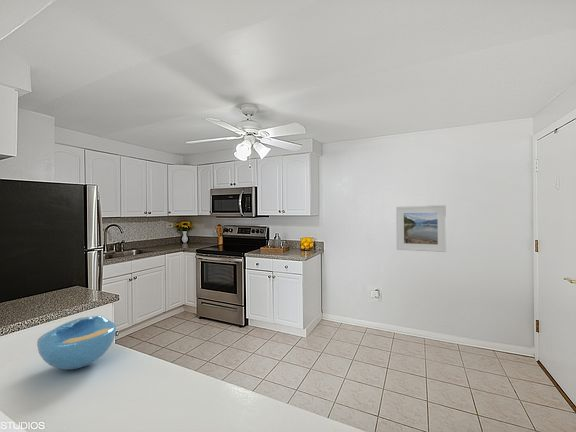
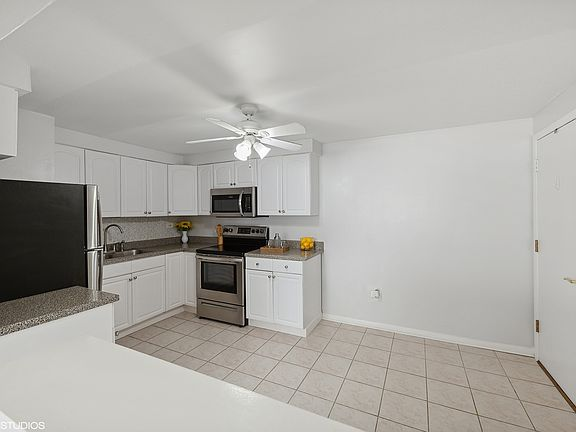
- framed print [395,204,447,253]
- bowl [36,315,117,370]
